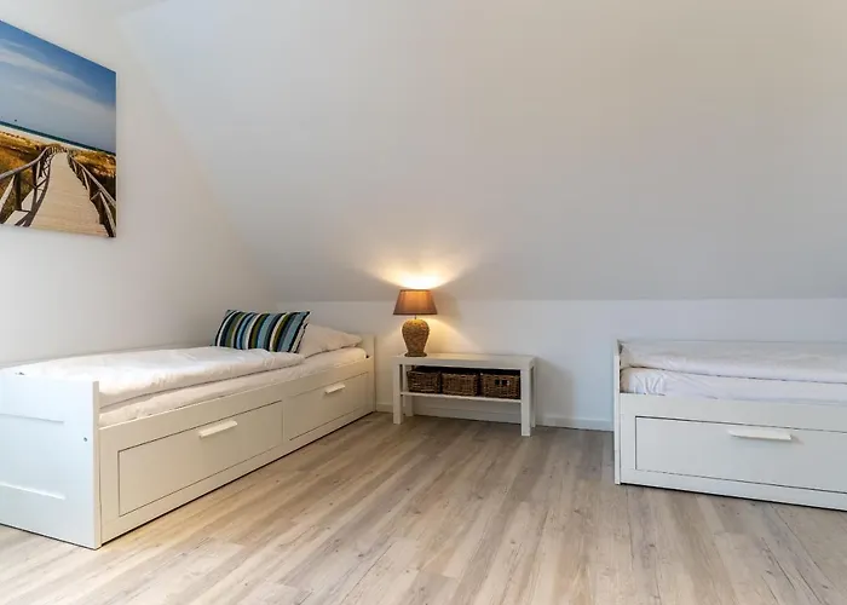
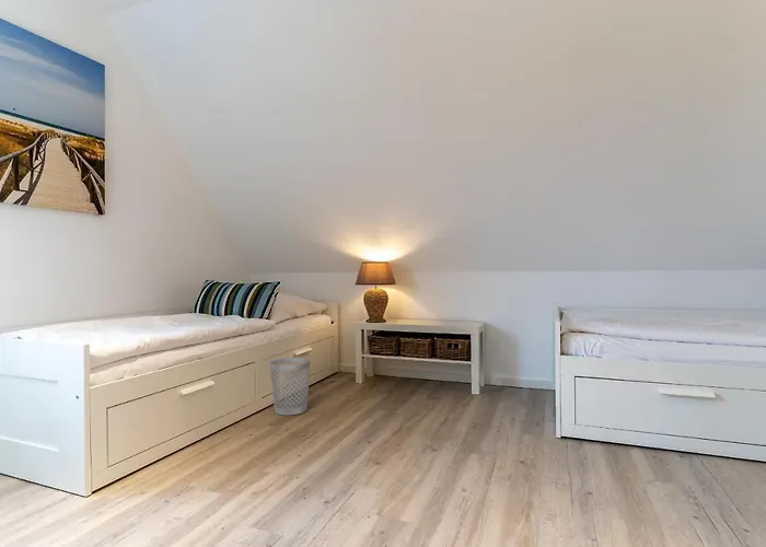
+ wastebasket [269,357,311,416]
